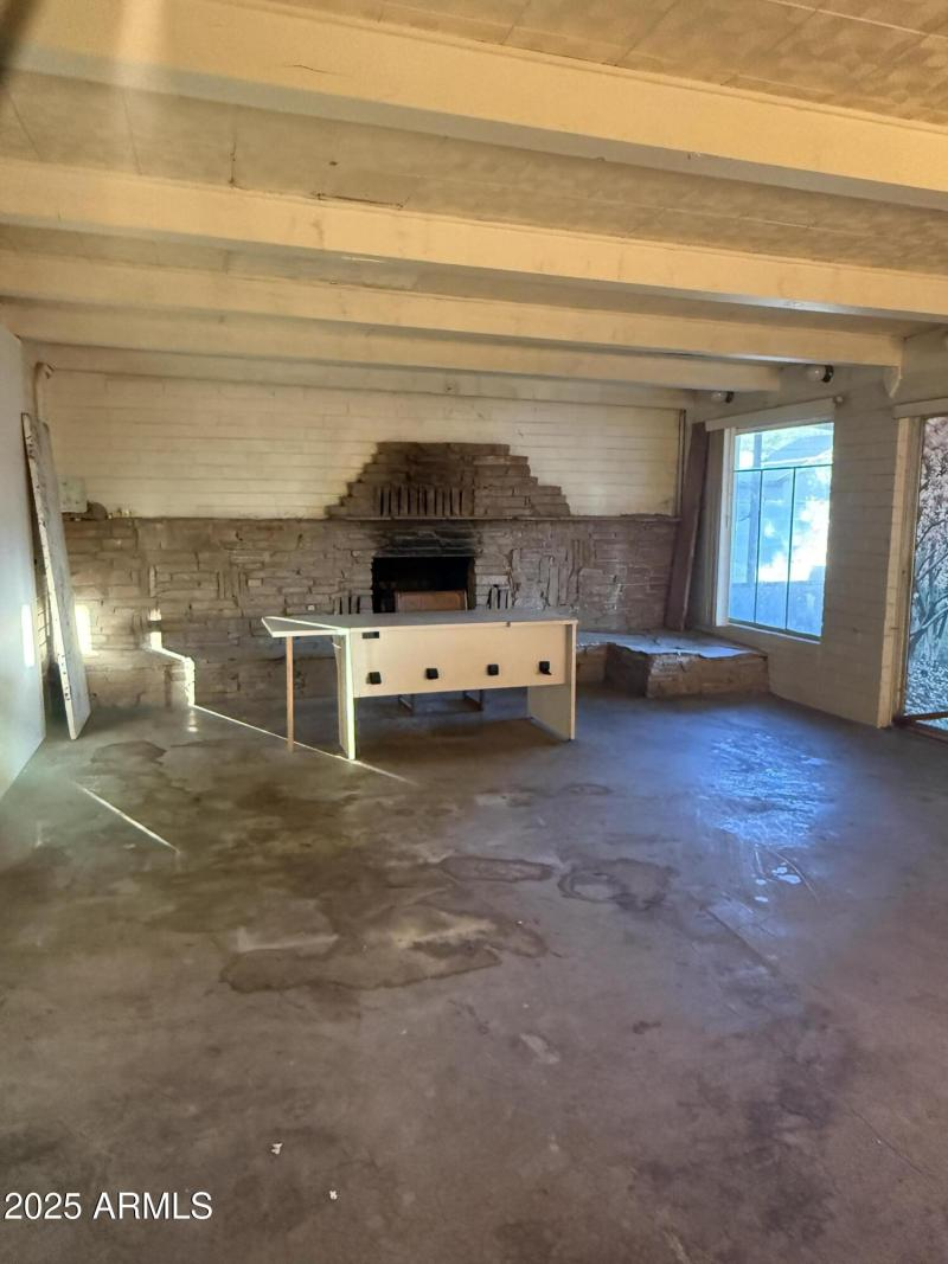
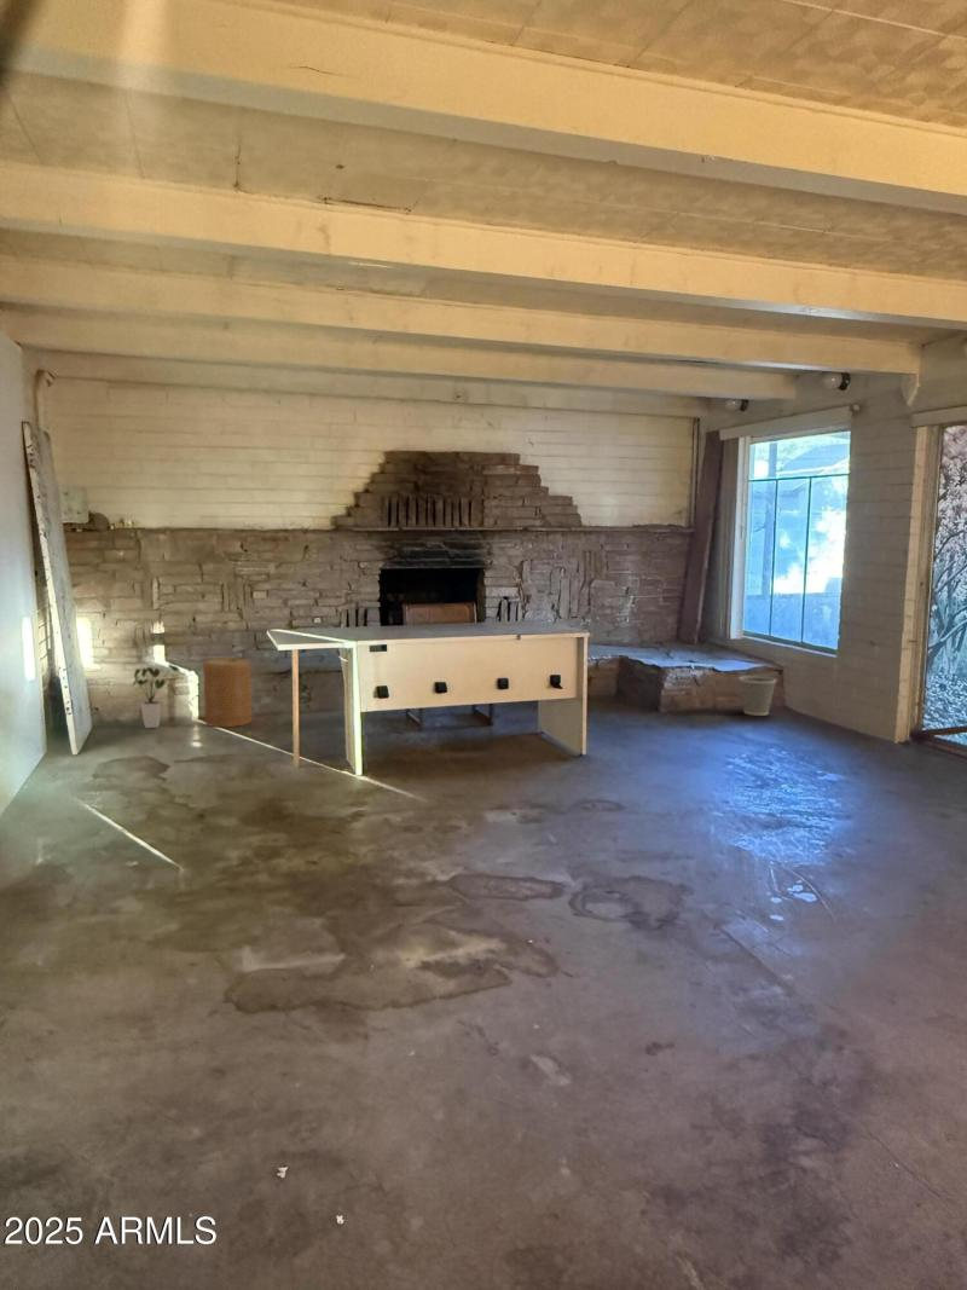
+ wastebasket [739,675,777,717]
+ basket [202,656,254,728]
+ house plant [132,663,181,729]
